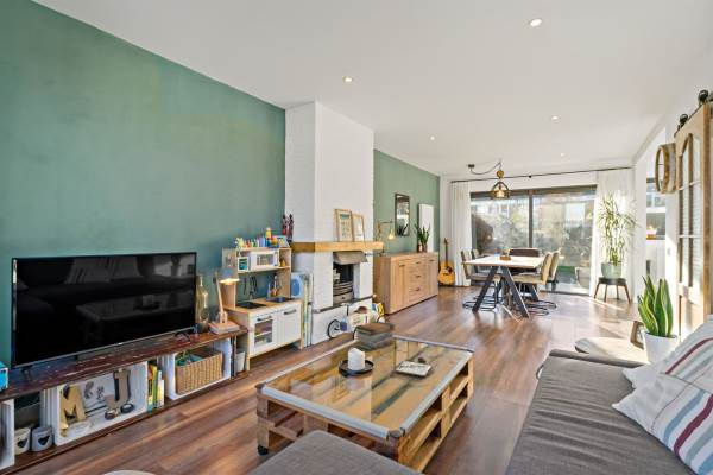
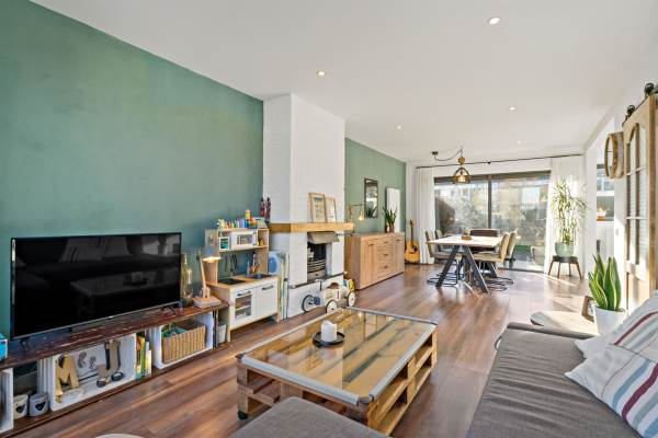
- book stack [353,321,396,352]
- board game [390,356,436,379]
